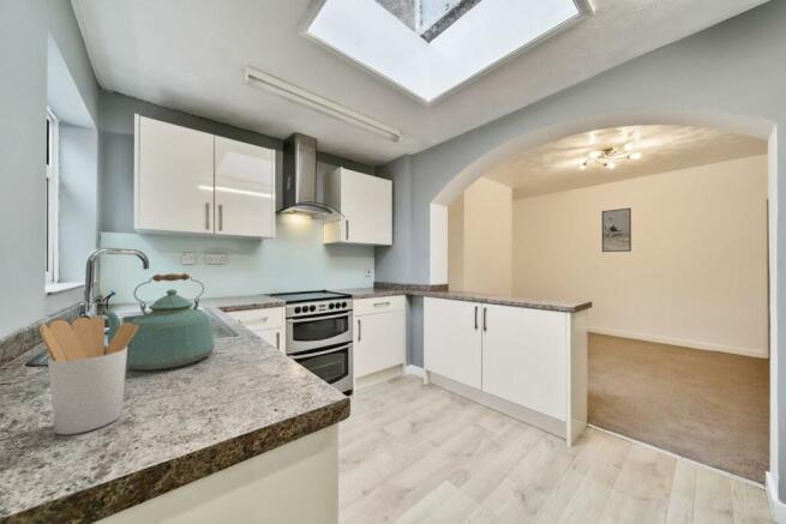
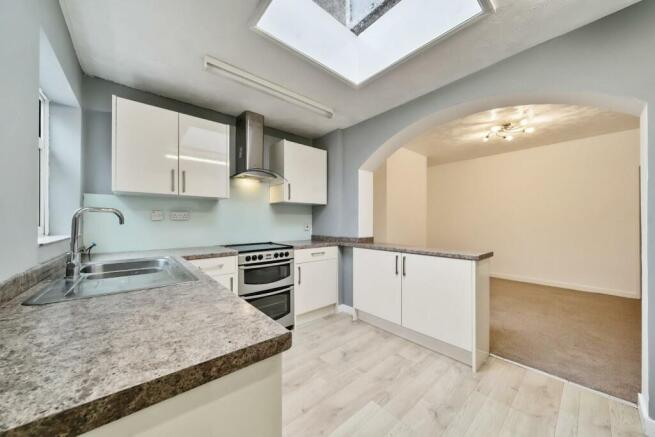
- kettle [98,272,216,372]
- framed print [601,206,632,253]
- utensil holder [38,315,138,435]
